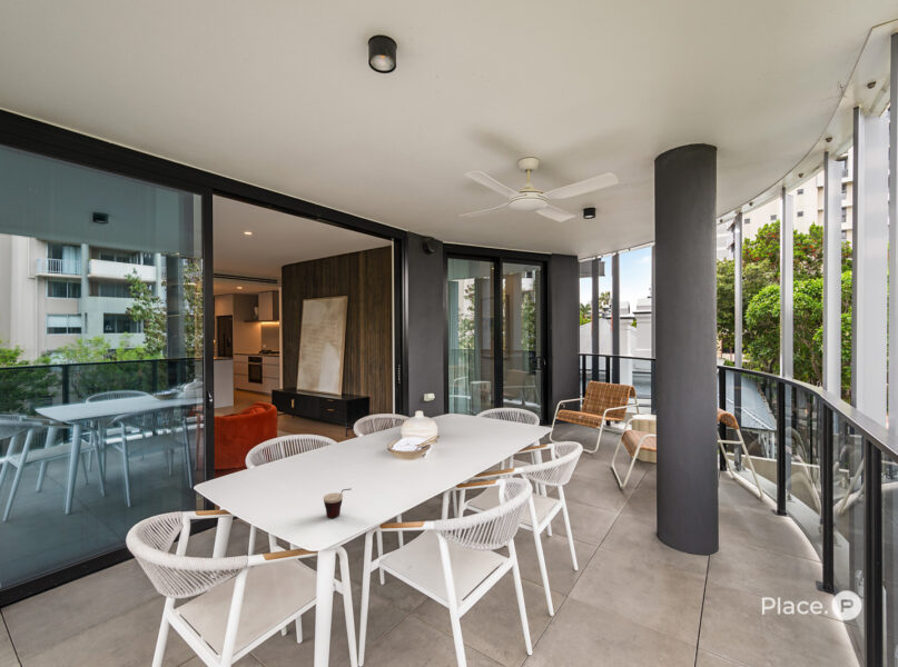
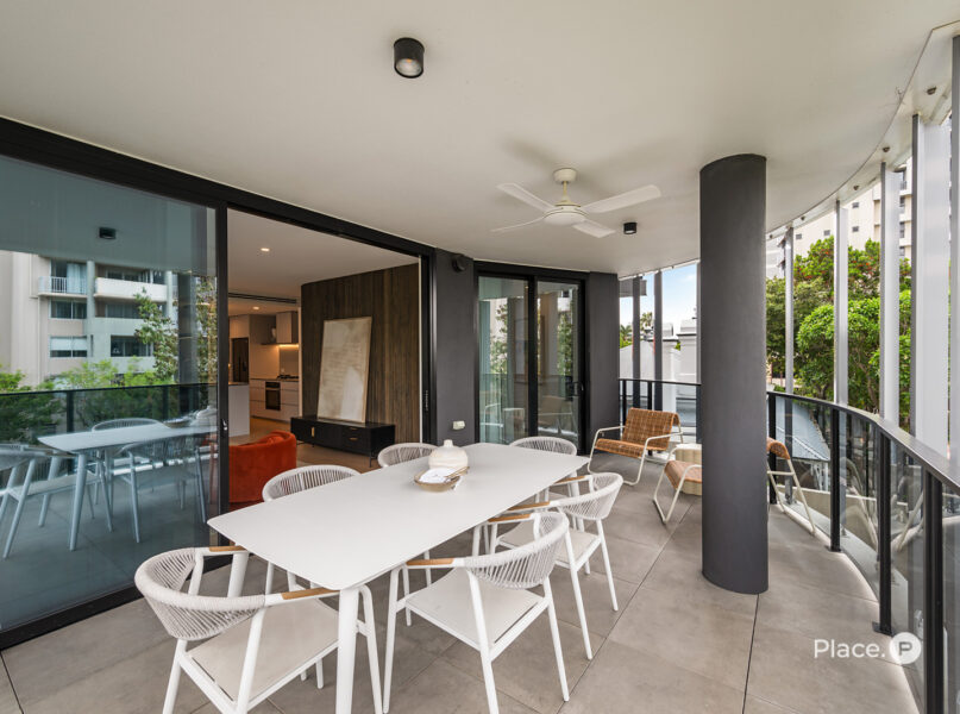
- cup [323,487,353,519]
